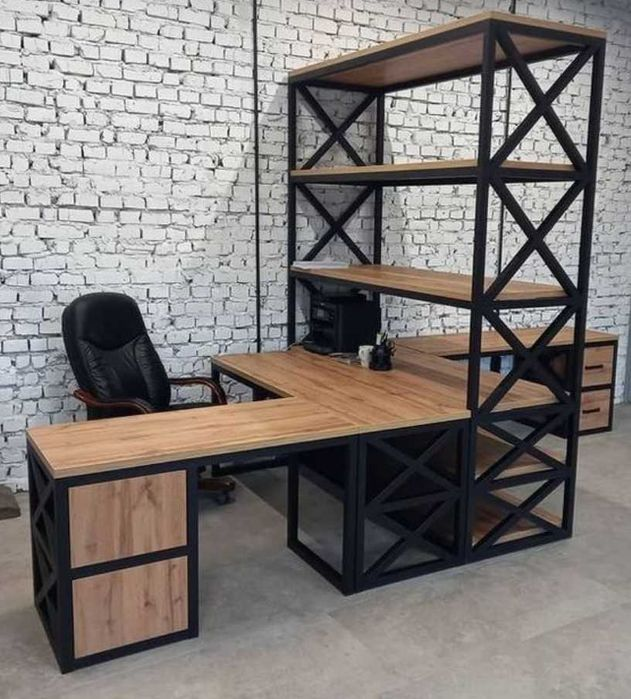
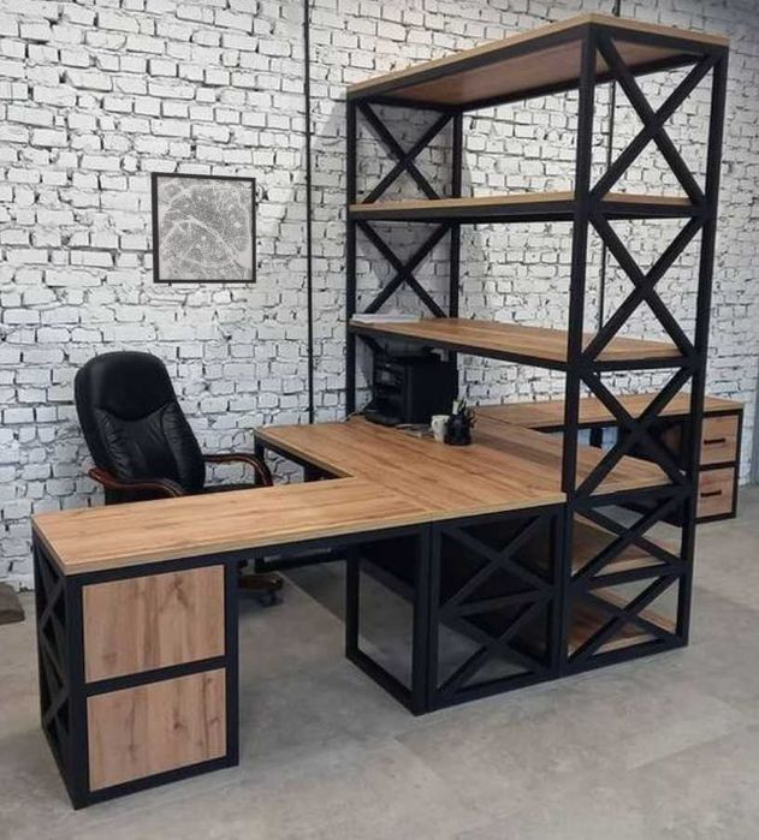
+ wall art [149,171,257,285]
